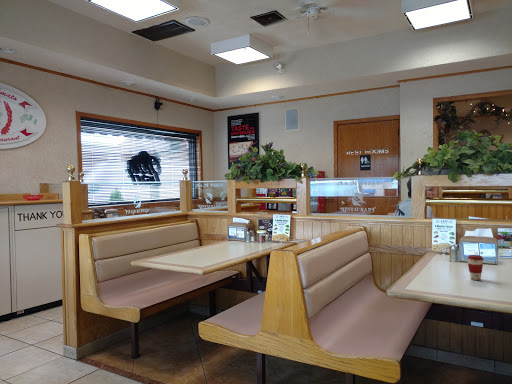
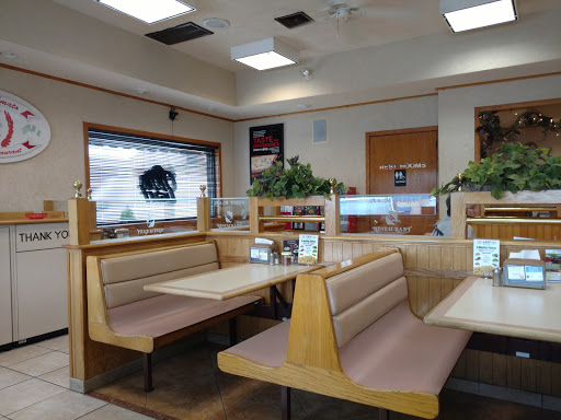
- coffee cup [466,254,485,281]
